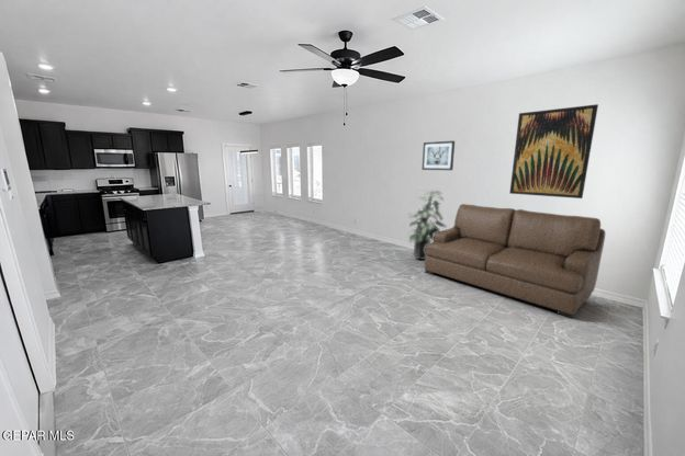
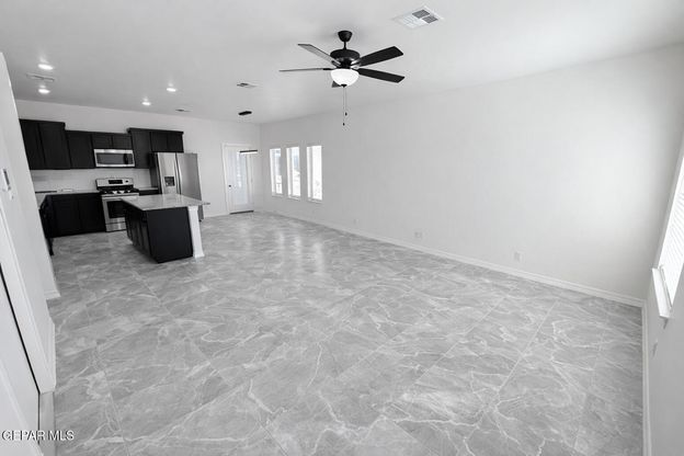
- indoor plant [406,186,448,261]
- wall art [422,139,456,171]
- sofa [424,203,606,319]
- wall art [508,103,599,200]
